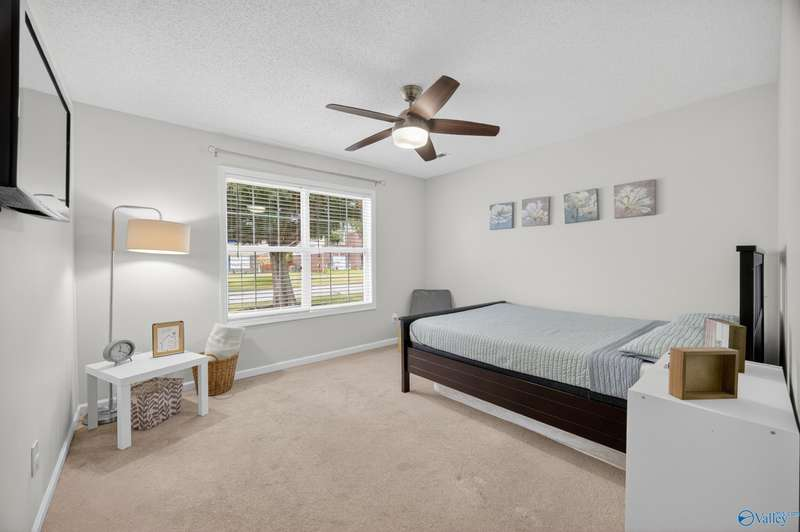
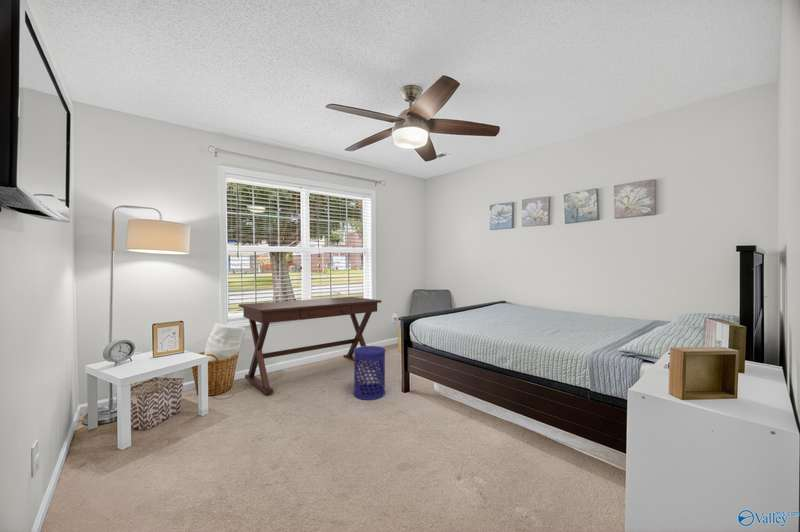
+ desk [238,296,383,395]
+ waste bin [353,345,386,401]
